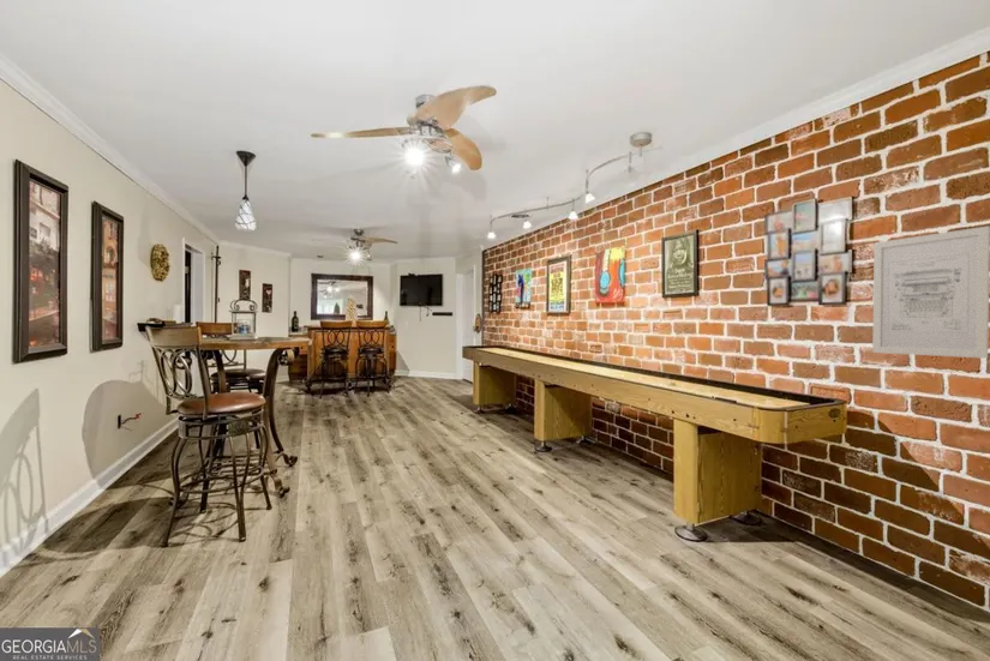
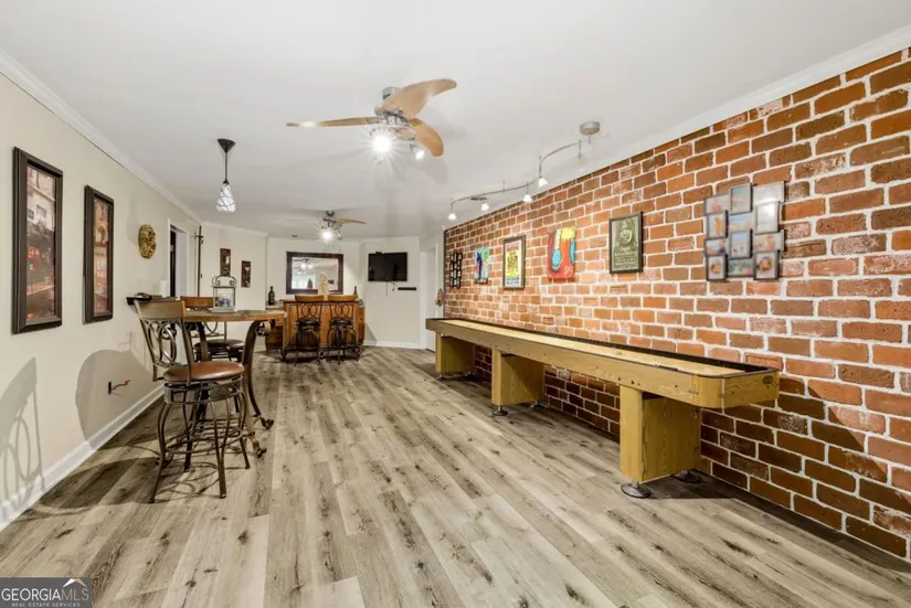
- wall art [871,226,990,360]
